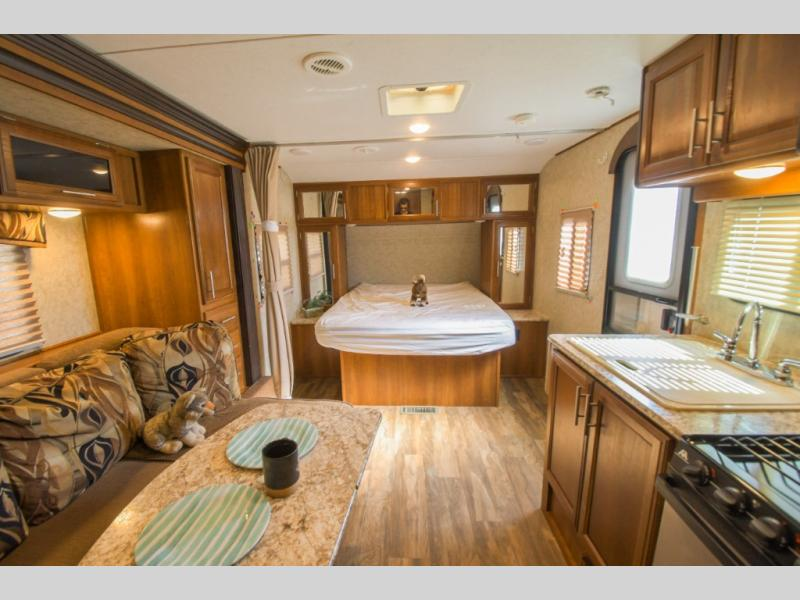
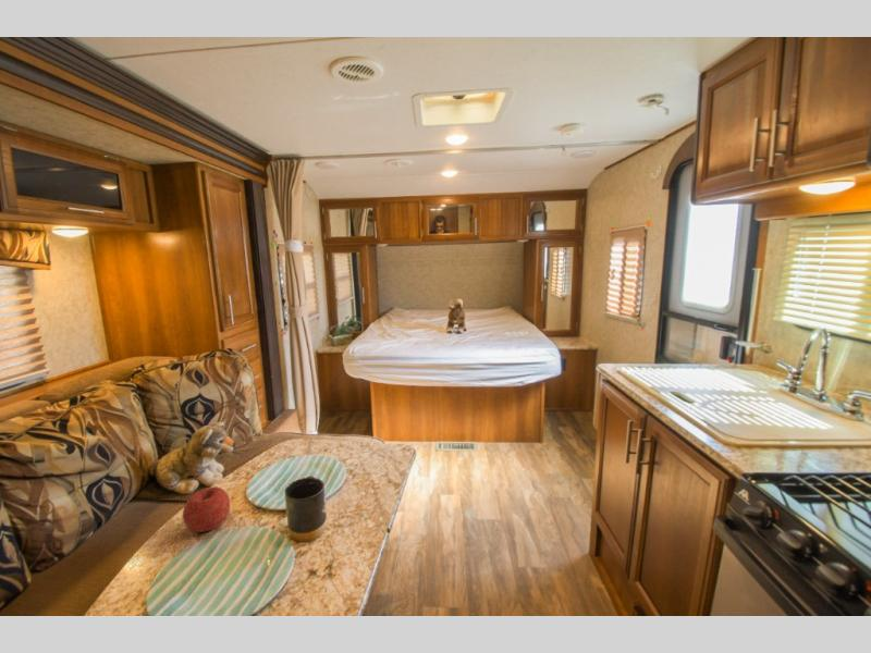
+ fruit [182,485,231,533]
